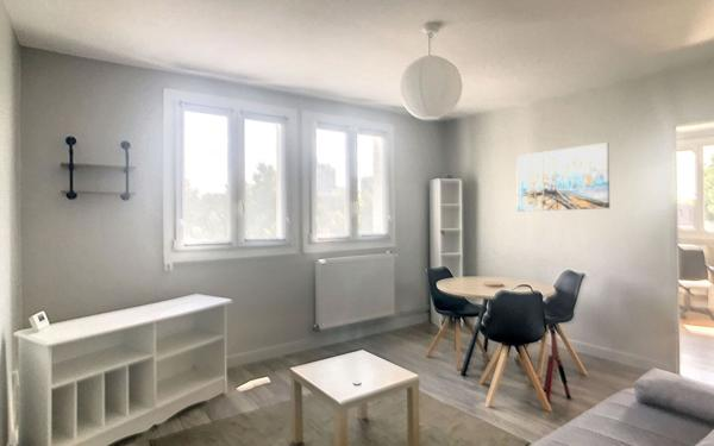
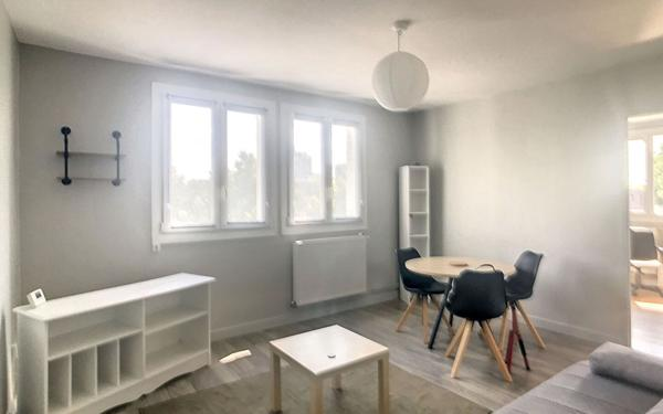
- wall art [515,142,610,213]
